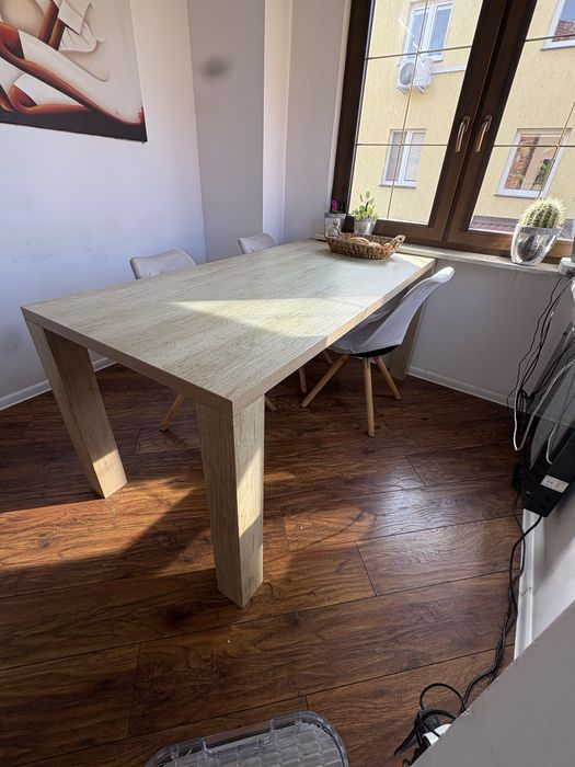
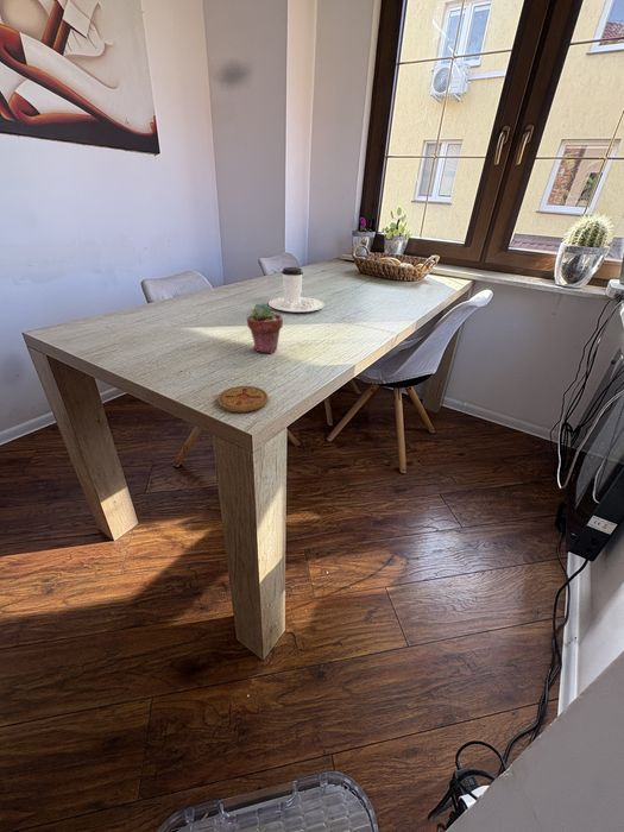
+ potted succulent [246,302,284,354]
+ coffee cup [267,266,326,314]
+ coaster [216,385,269,414]
